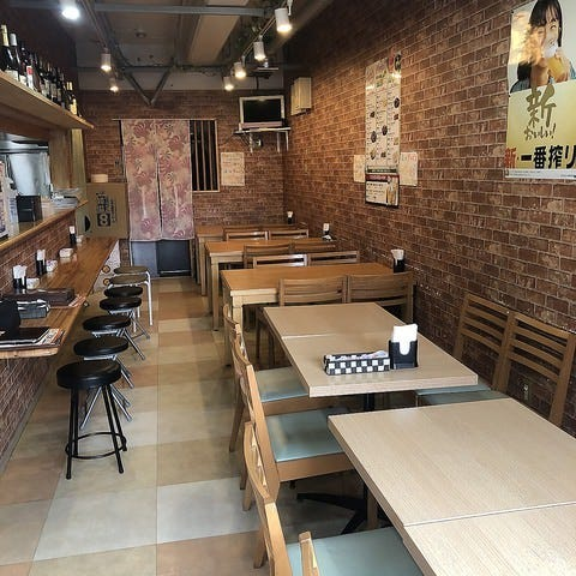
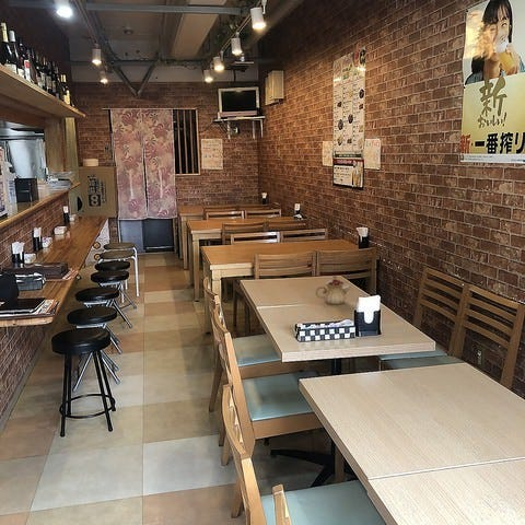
+ teapot [315,275,351,305]
